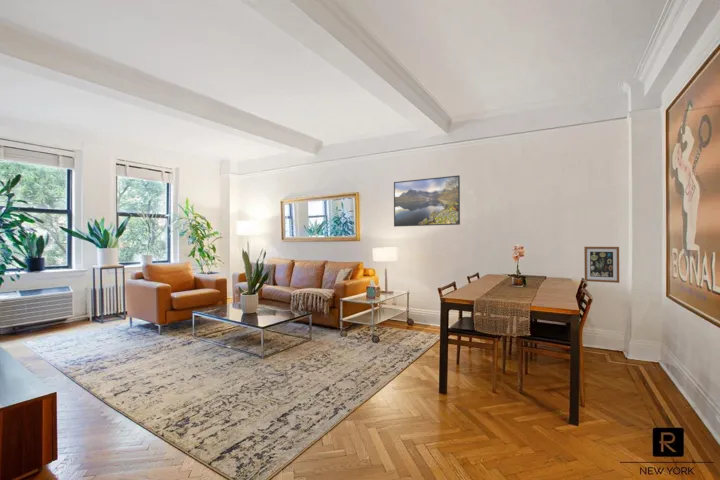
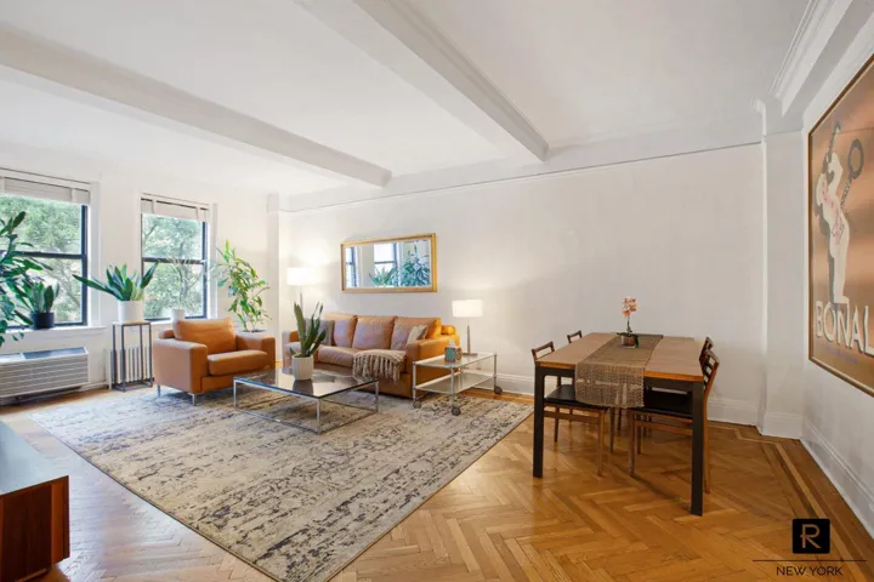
- wall art [583,246,620,284]
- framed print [393,174,461,227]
